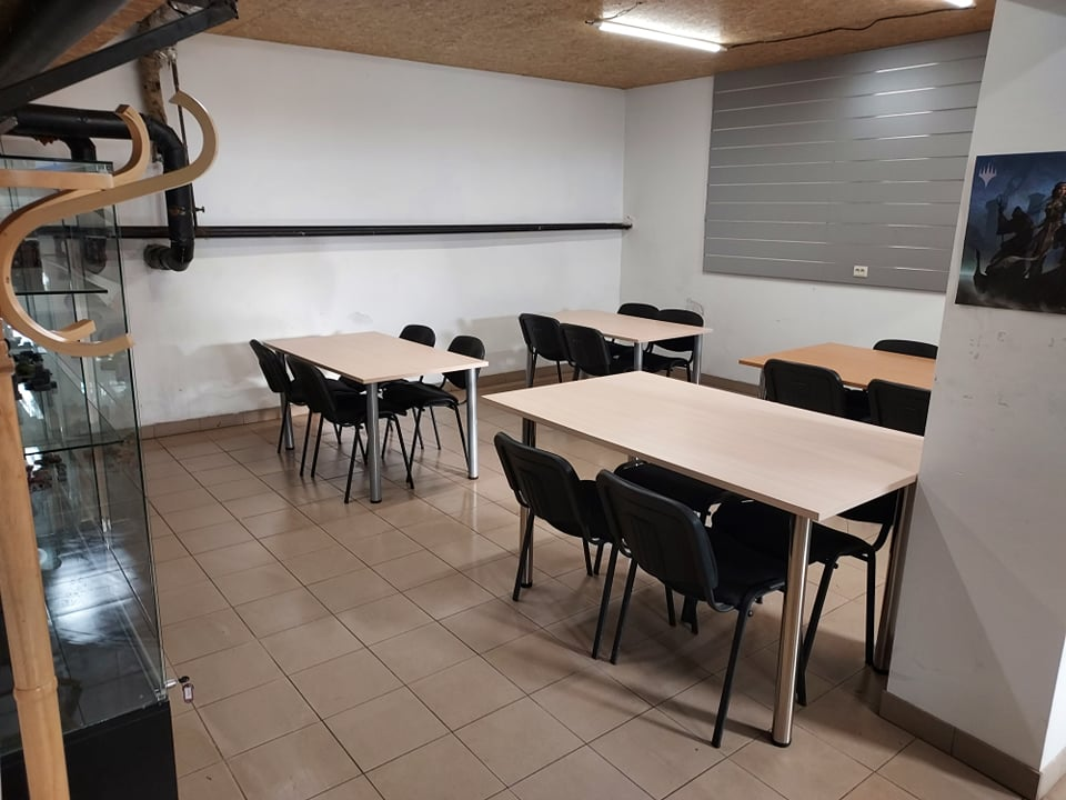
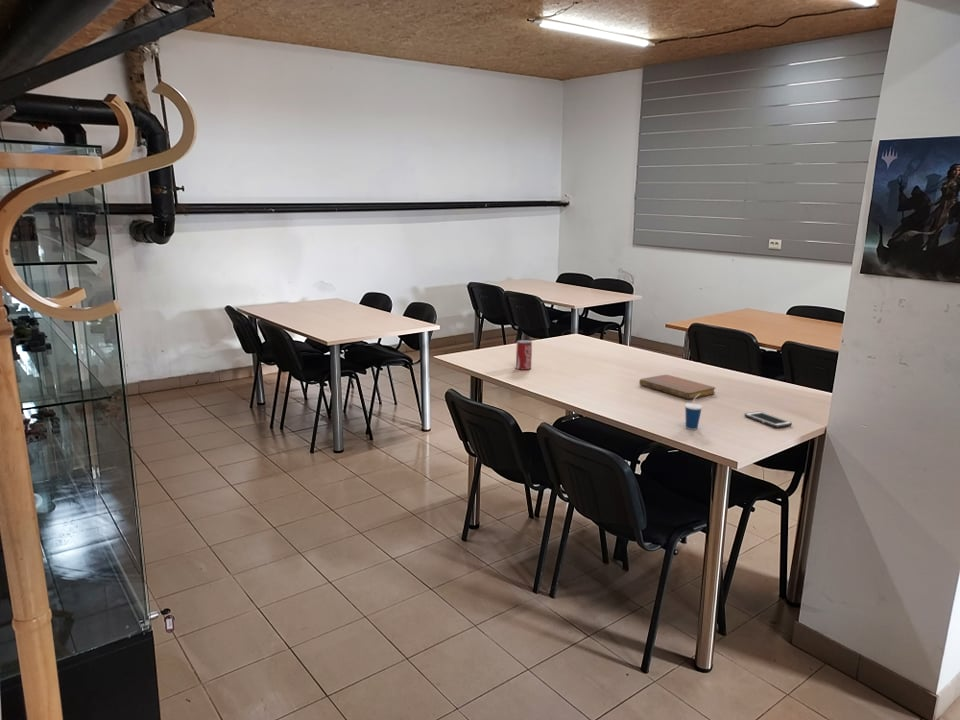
+ cell phone [744,410,793,428]
+ beverage can [515,339,533,371]
+ notebook [638,374,716,400]
+ cup [684,394,703,431]
